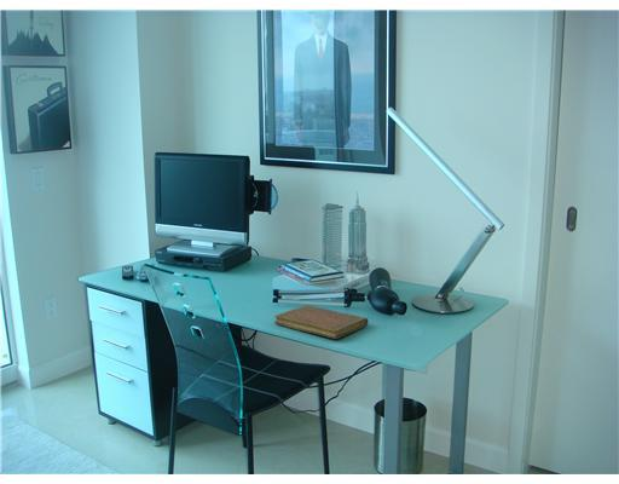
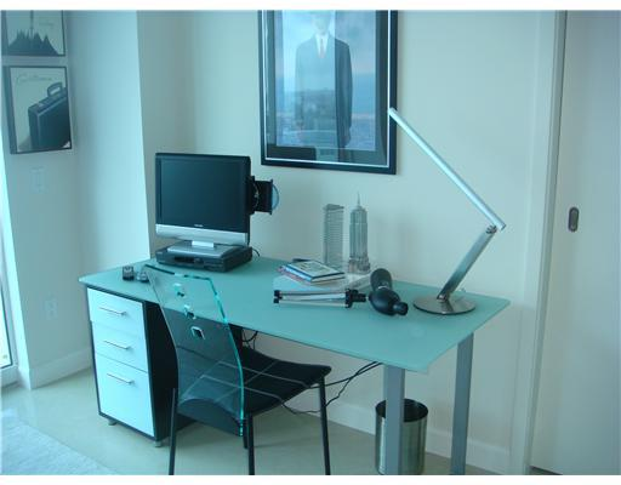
- notebook [274,304,369,340]
